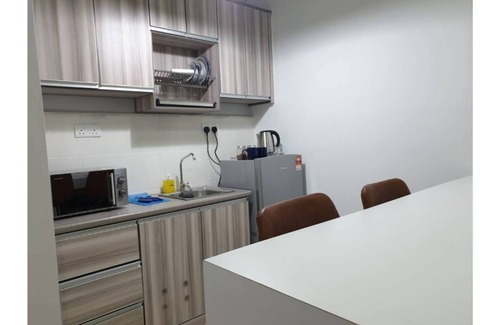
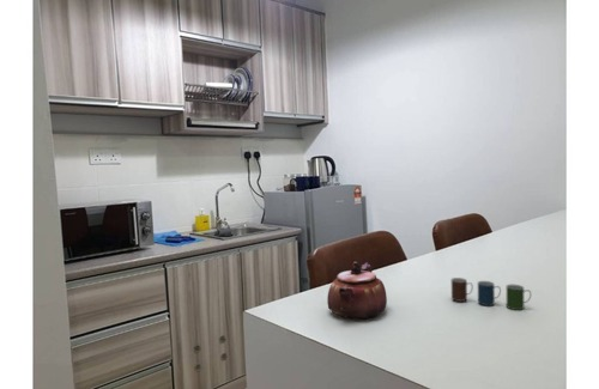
+ teapot [326,261,388,321]
+ cup [450,276,532,311]
